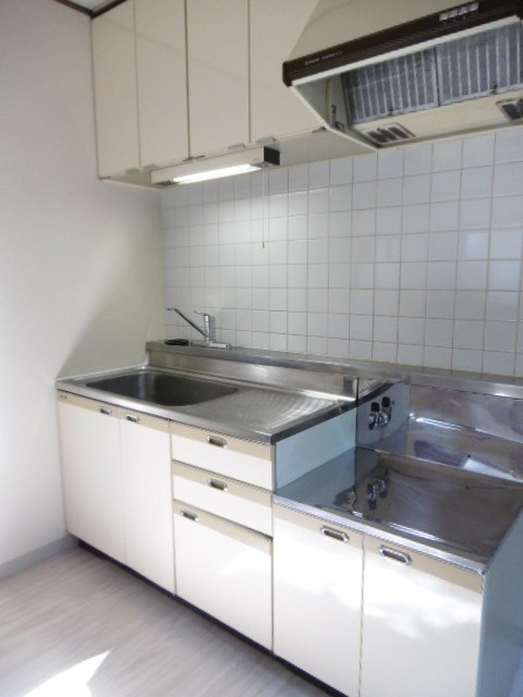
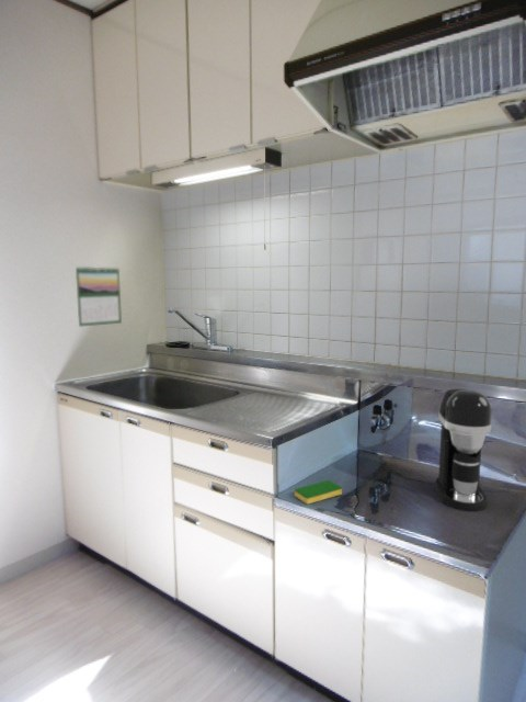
+ calendar [75,264,123,328]
+ dish sponge [294,479,343,506]
+ coffee maker [433,388,493,512]
